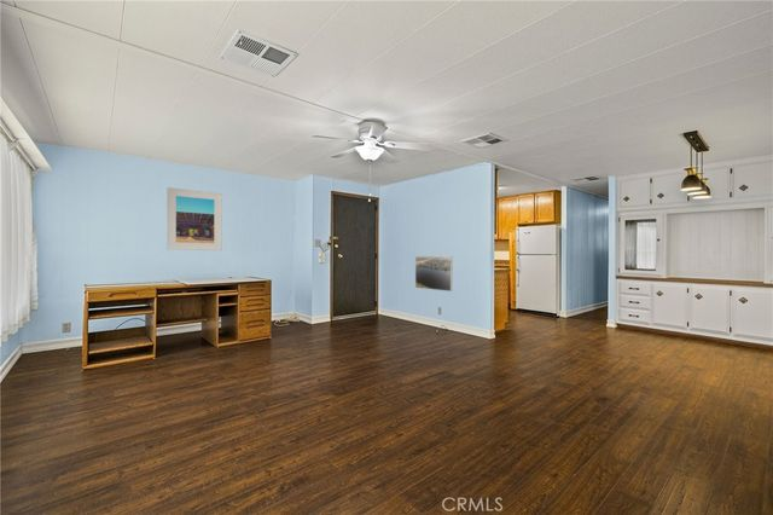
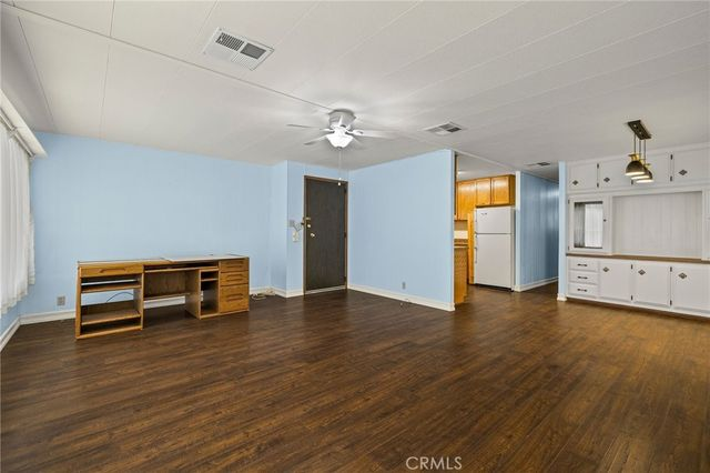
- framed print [414,254,454,293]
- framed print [165,186,223,251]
